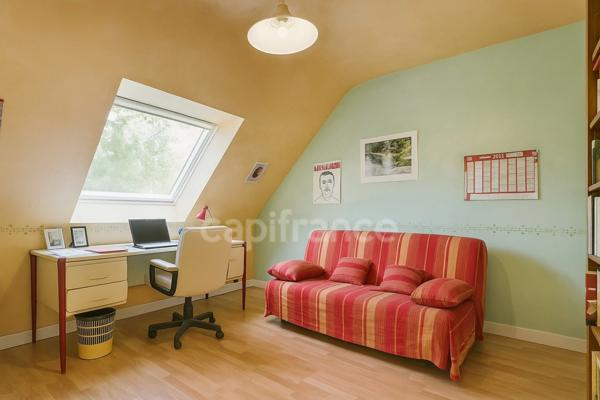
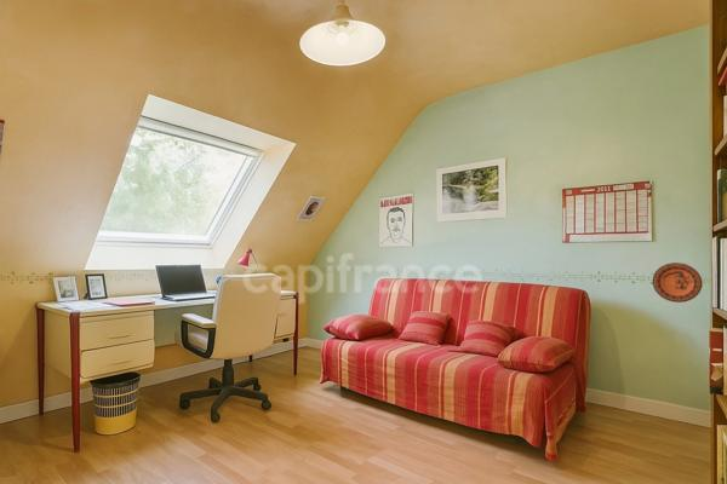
+ decorative plate [652,261,704,304]
